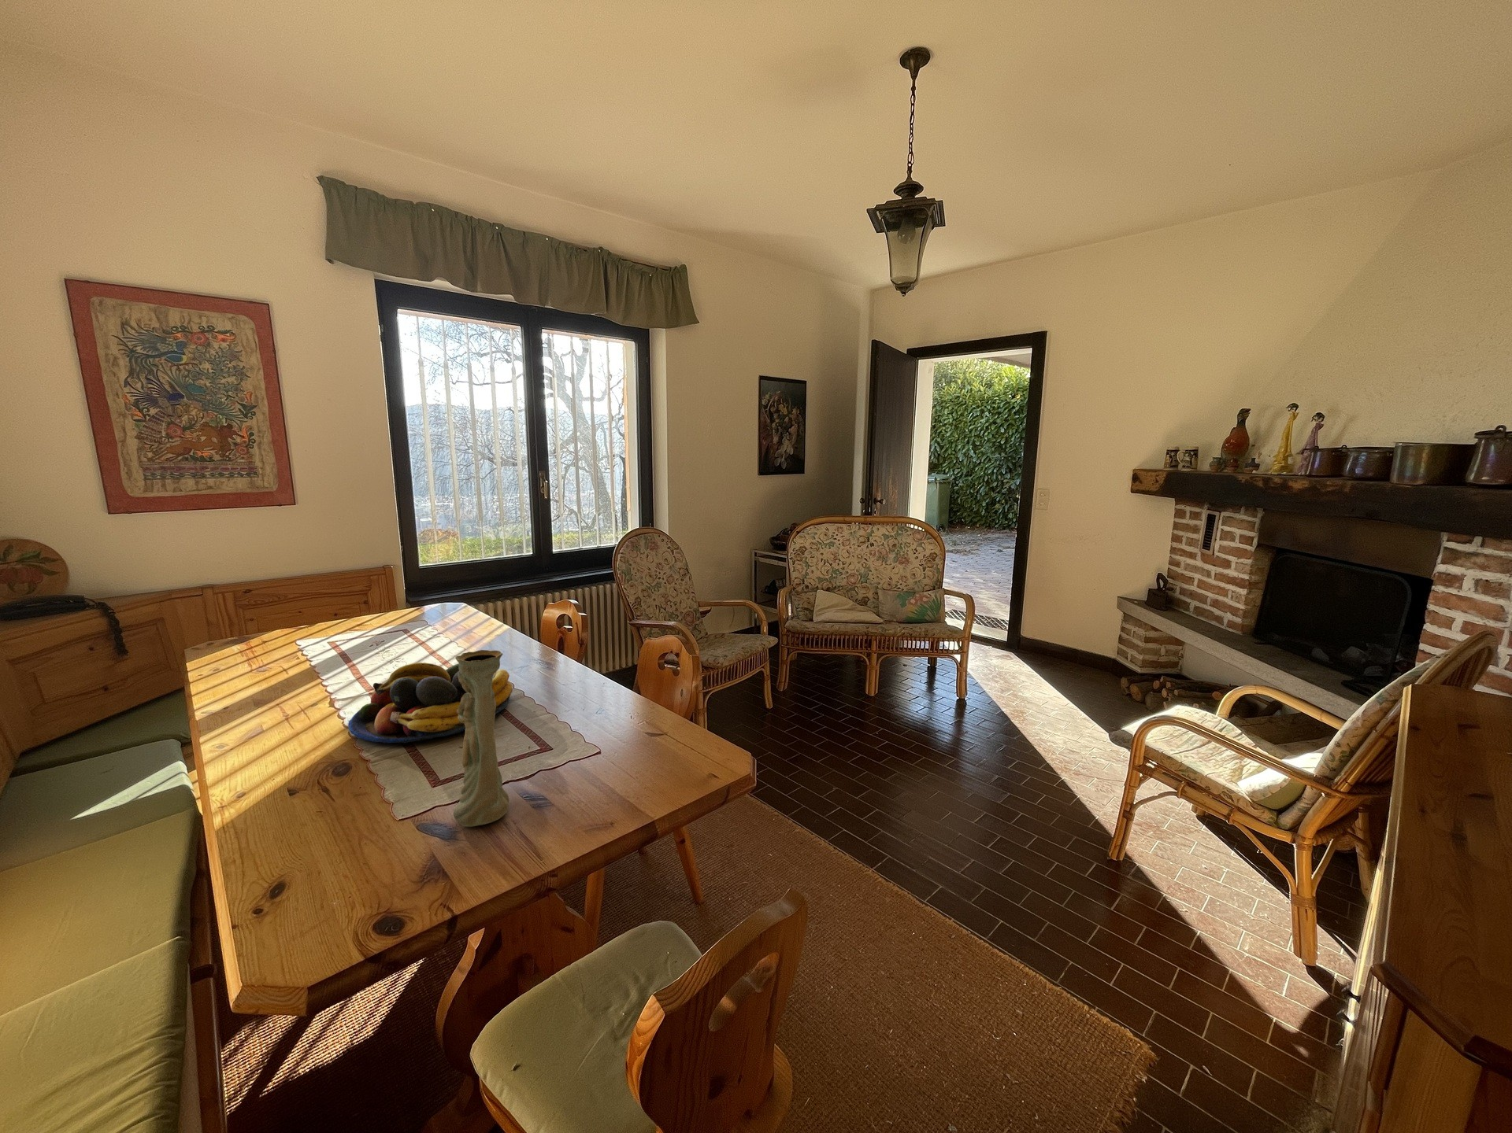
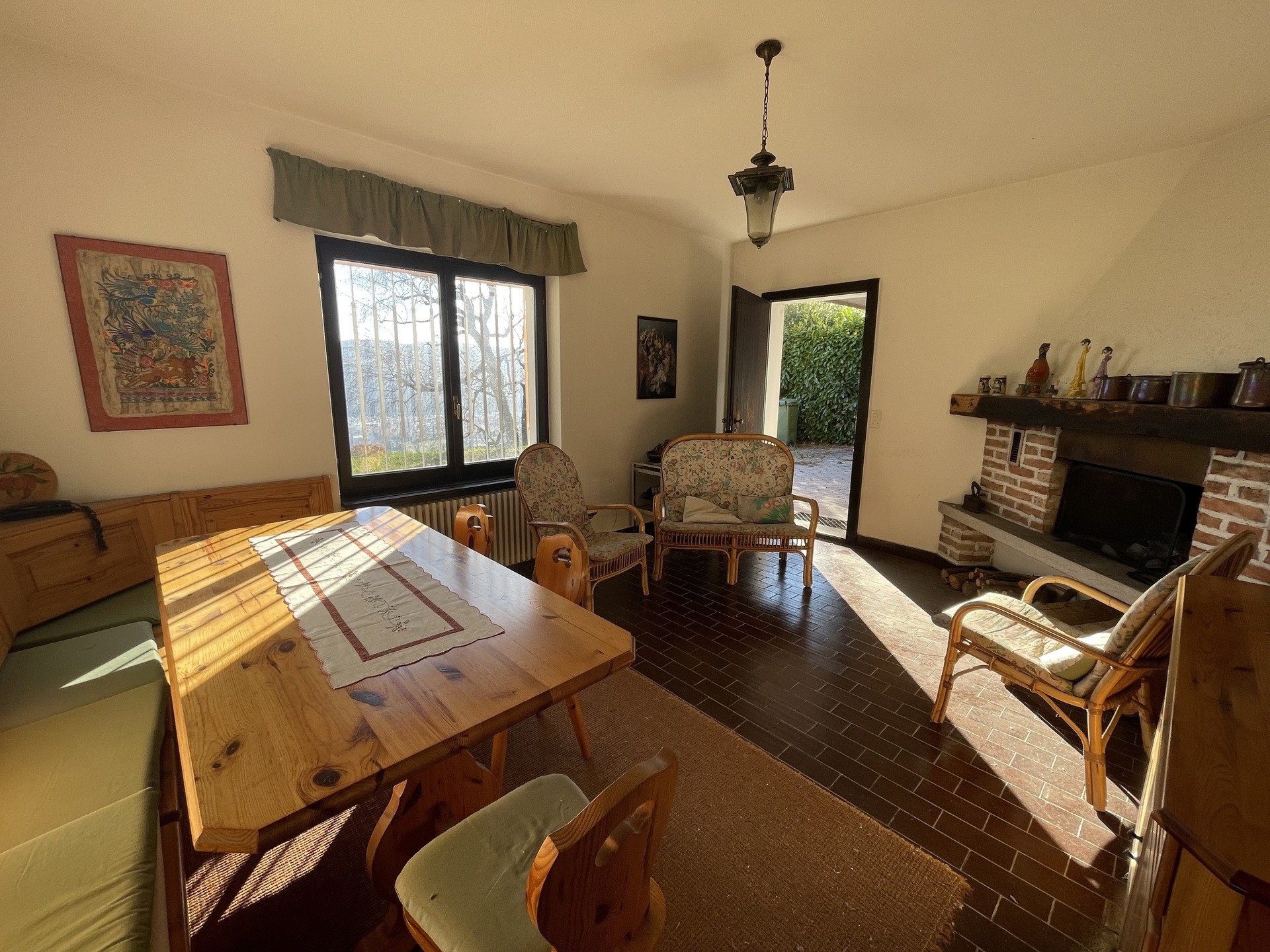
- vase [452,649,510,827]
- fruit bowl [348,662,513,744]
